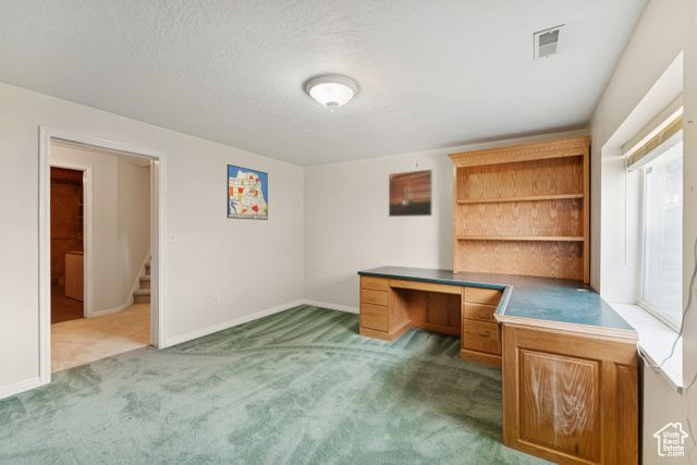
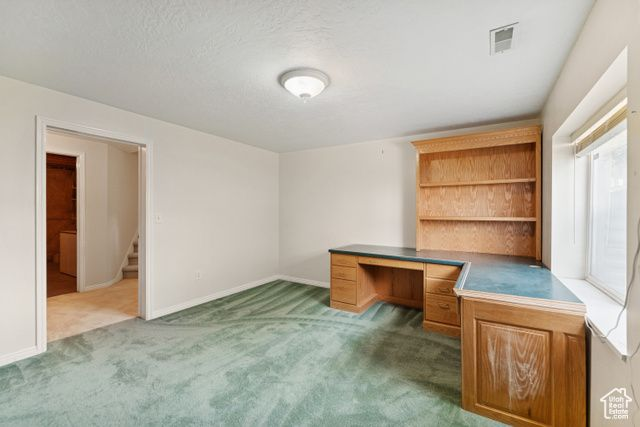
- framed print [388,168,433,218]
- wall art [227,163,269,221]
